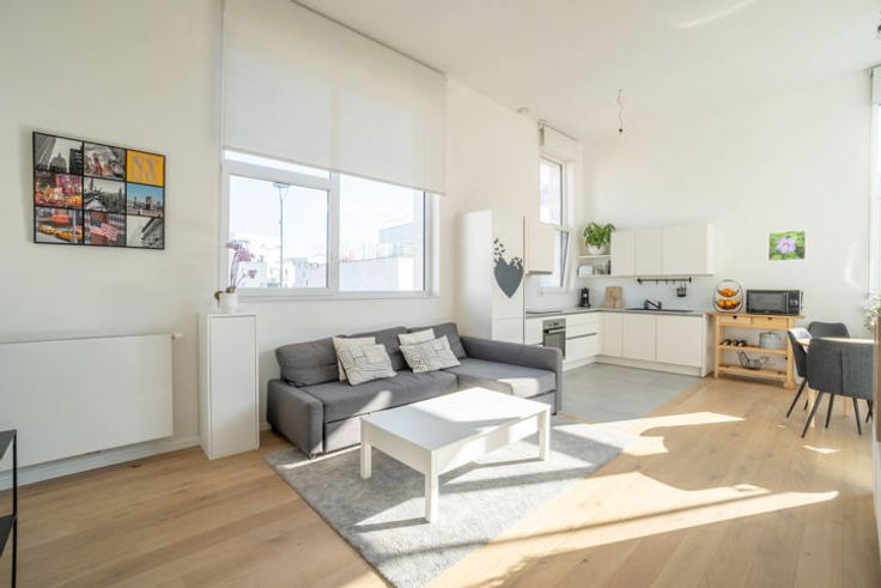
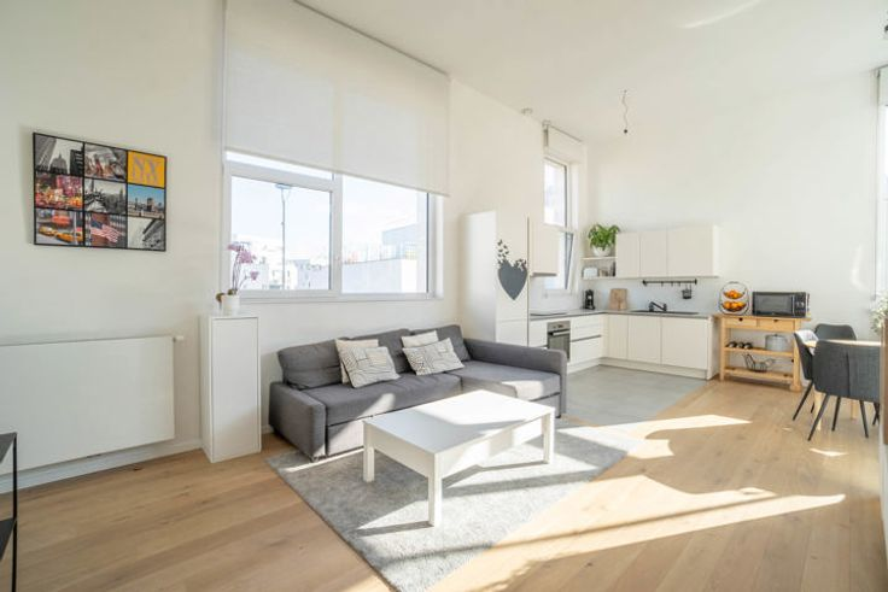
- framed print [767,229,808,262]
